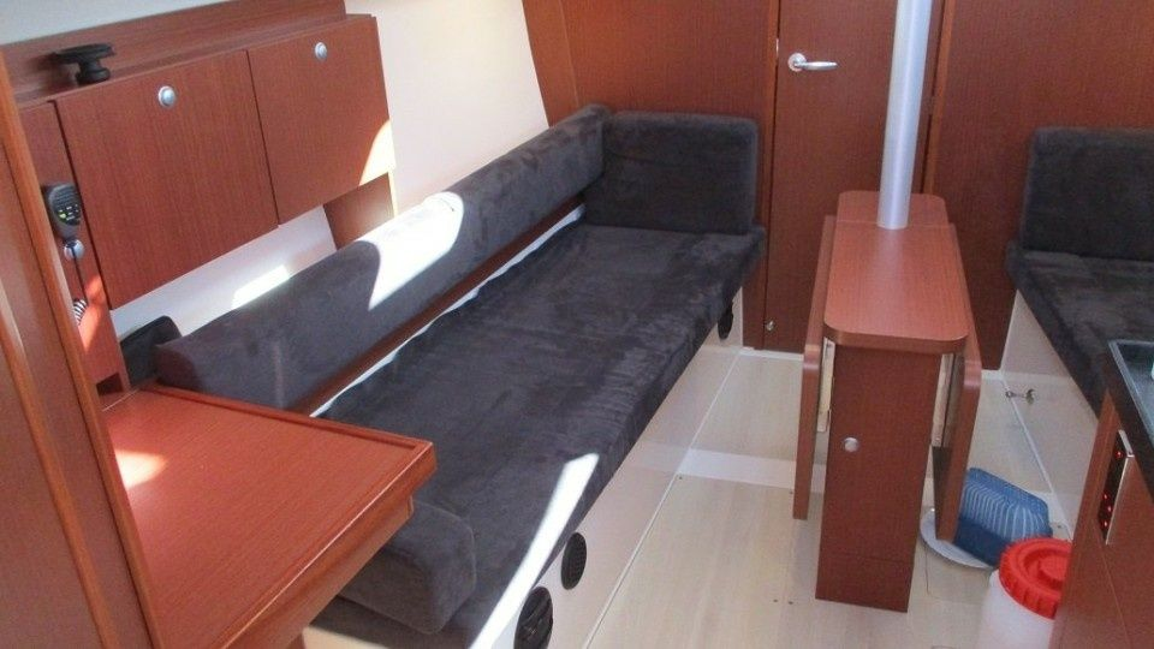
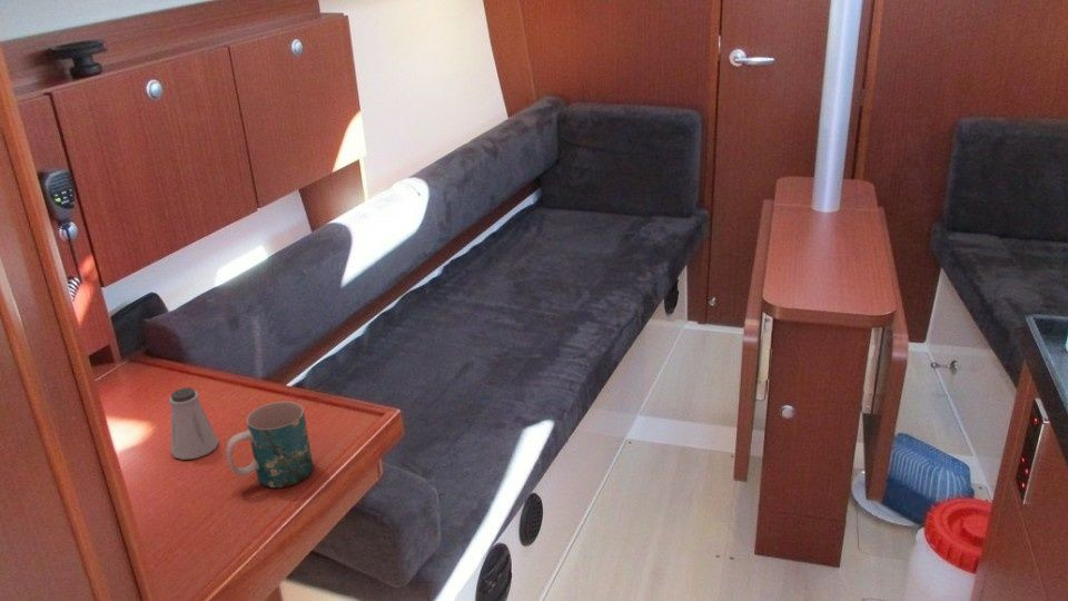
+ mug [225,401,314,489]
+ saltshaker [168,386,219,461]
